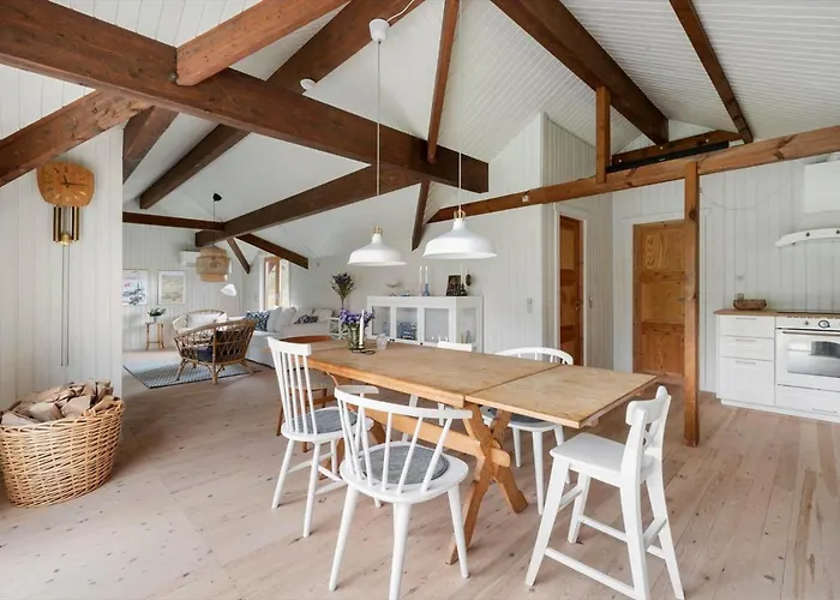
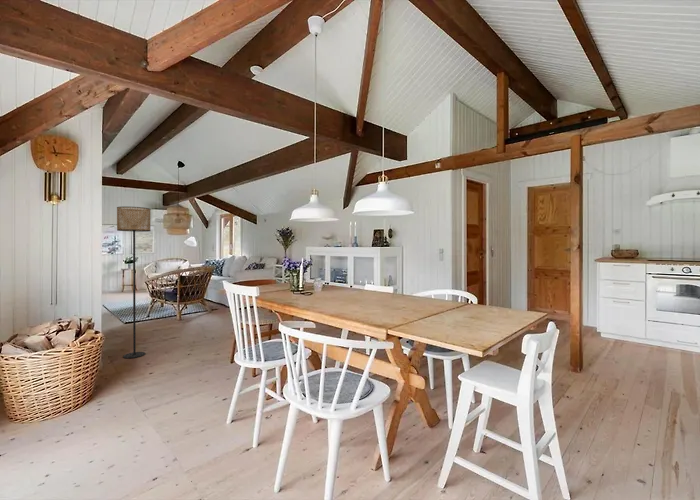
+ floor lamp [116,206,152,359]
